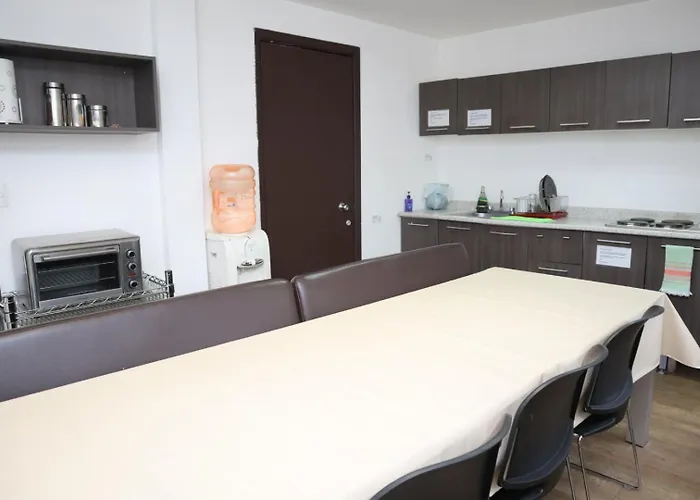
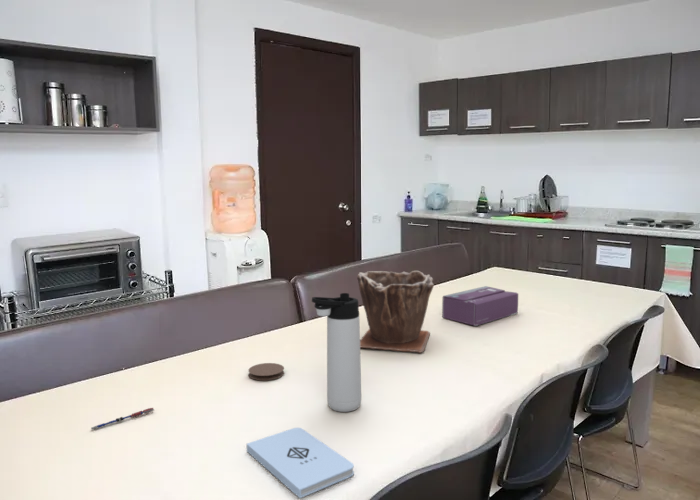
+ coaster [247,362,285,381]
+ notepad [245,427,355,499]
+ tissue box [441,285,519,327]
+ thermos bottle [311,292,362,413]
+ plant pot [356,270,435,354]
+ pen [90,407,155,431]
